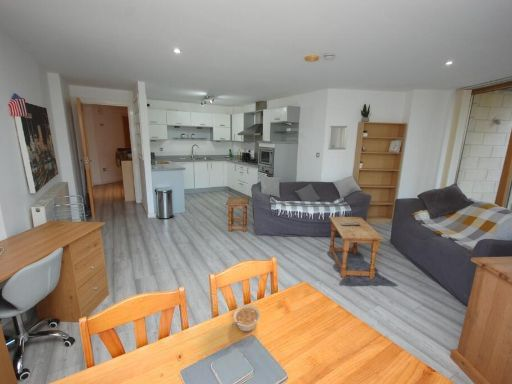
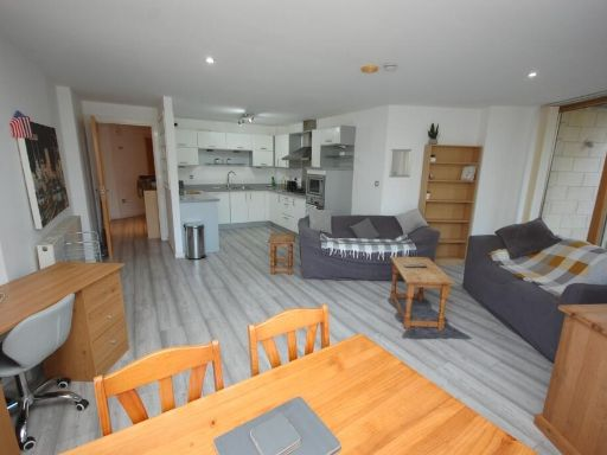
- legume [231,304,261,333]
